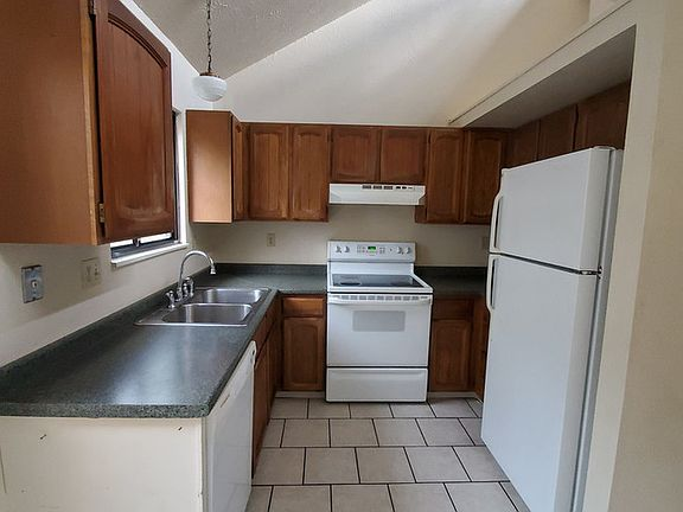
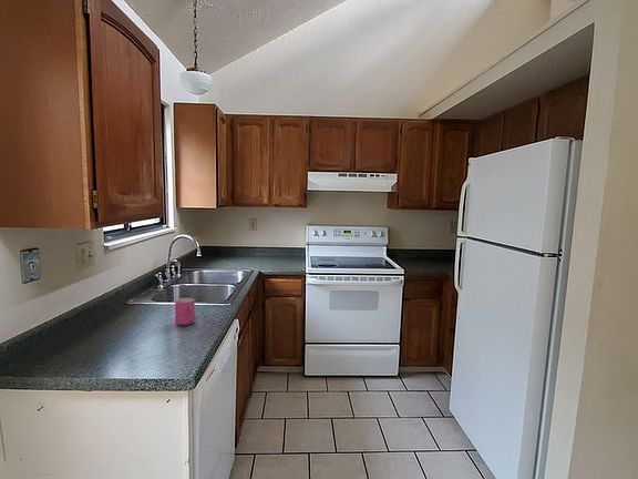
+ mug [174,297,196,326]
